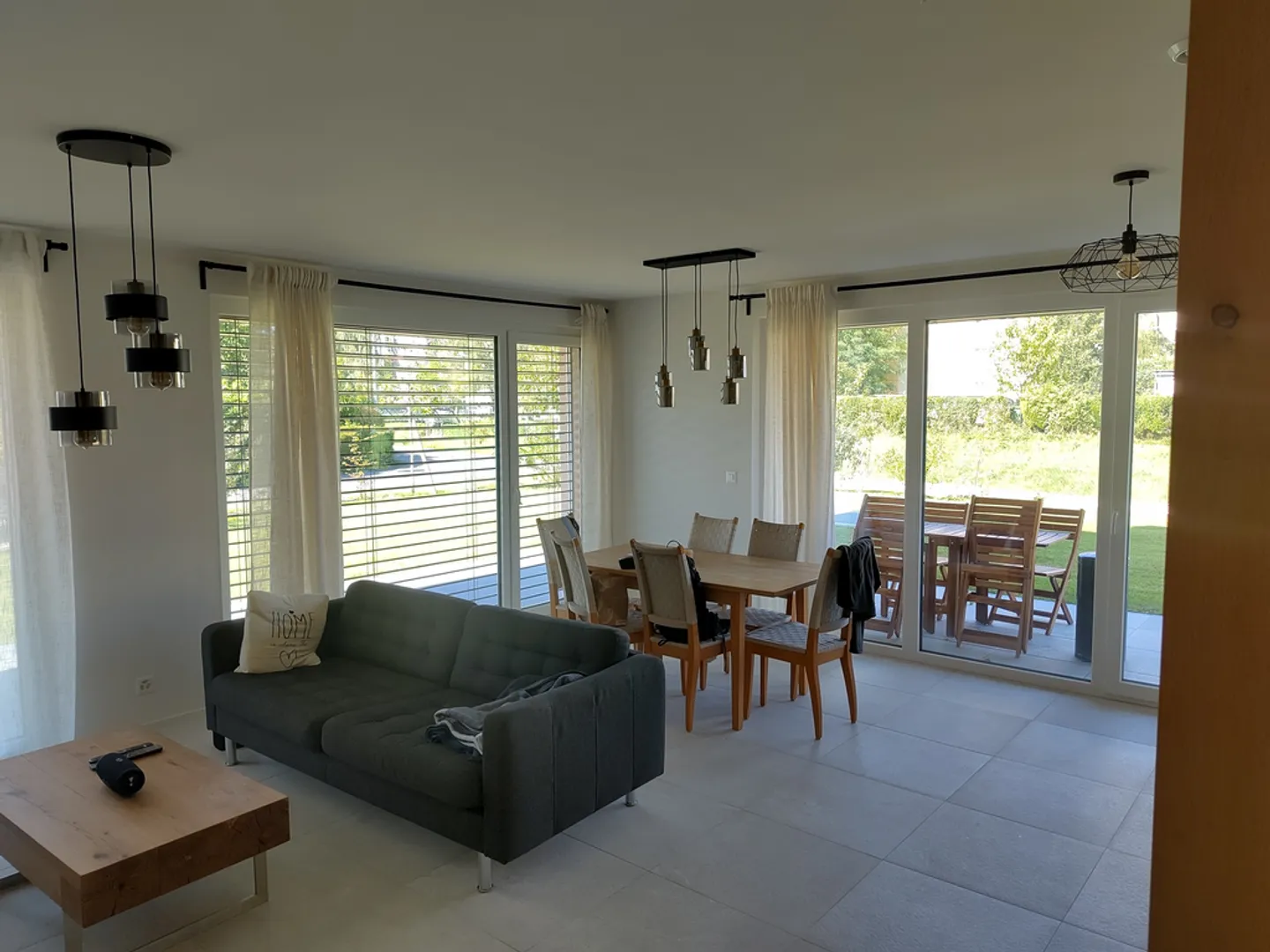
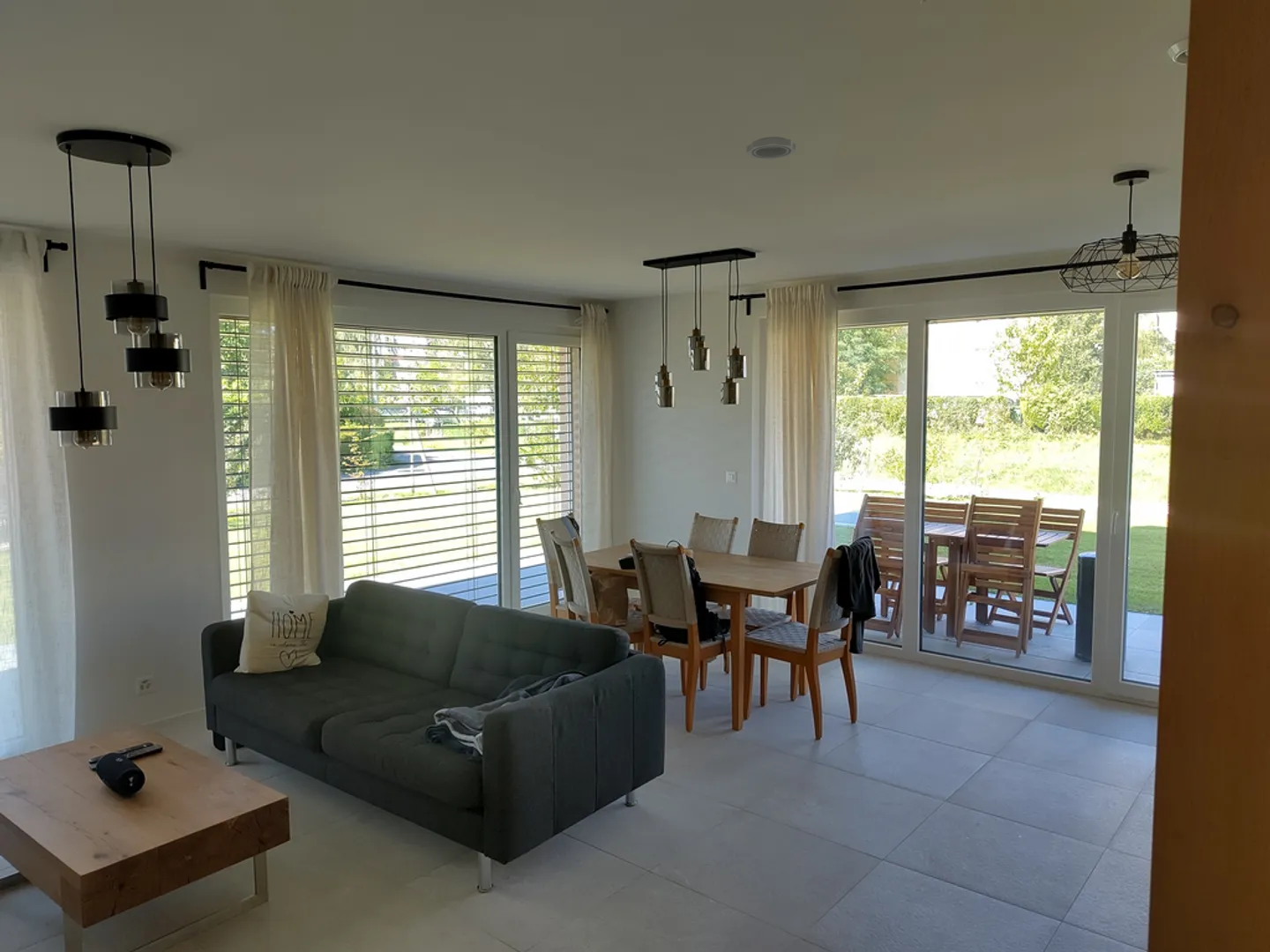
+ smoke detector [745,136,797,160]
